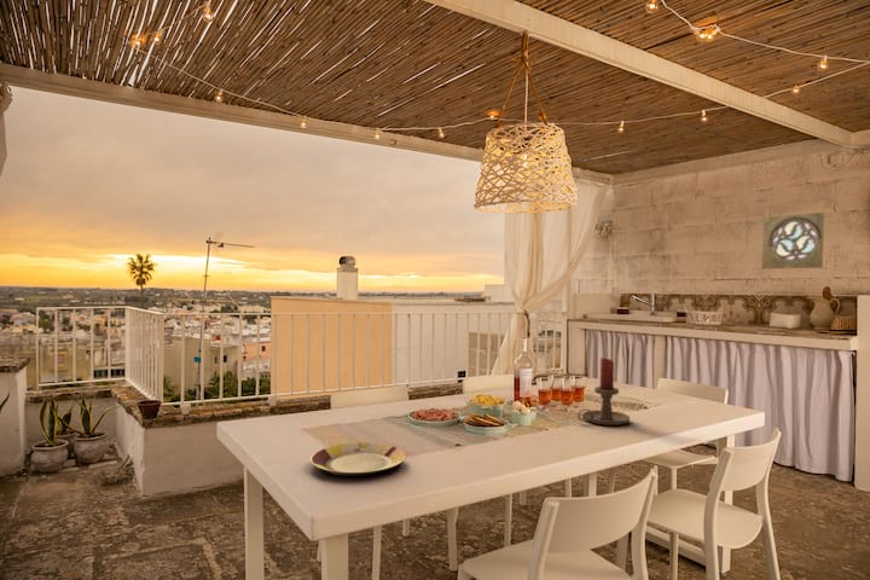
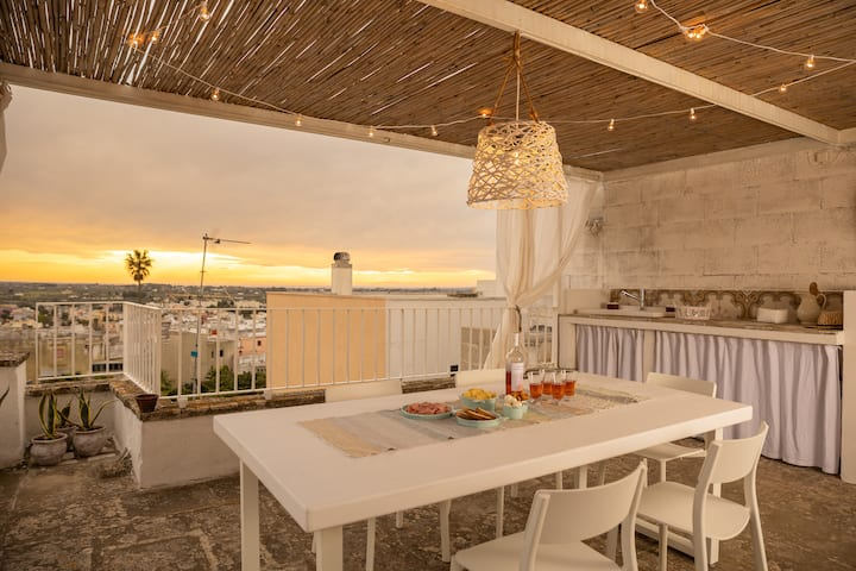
- wall ornament [760,211,825,269]
- plate [309,441,406,477]
- candle holder [576,356,631,427]
